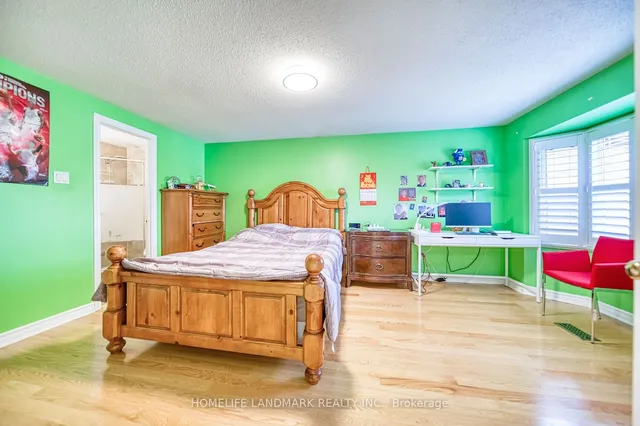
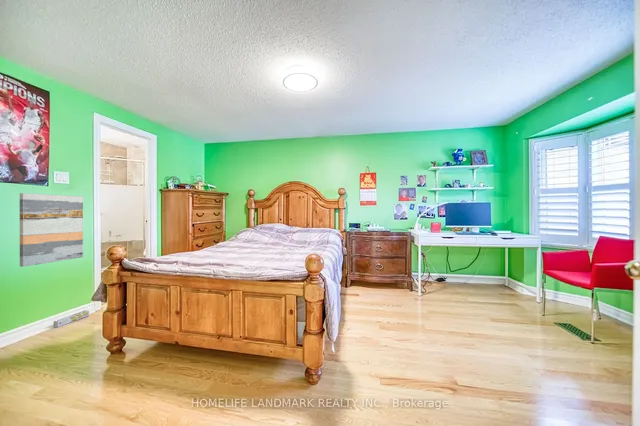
+ wall art [19,192,84,268]
+ box [53,309,90,328]
